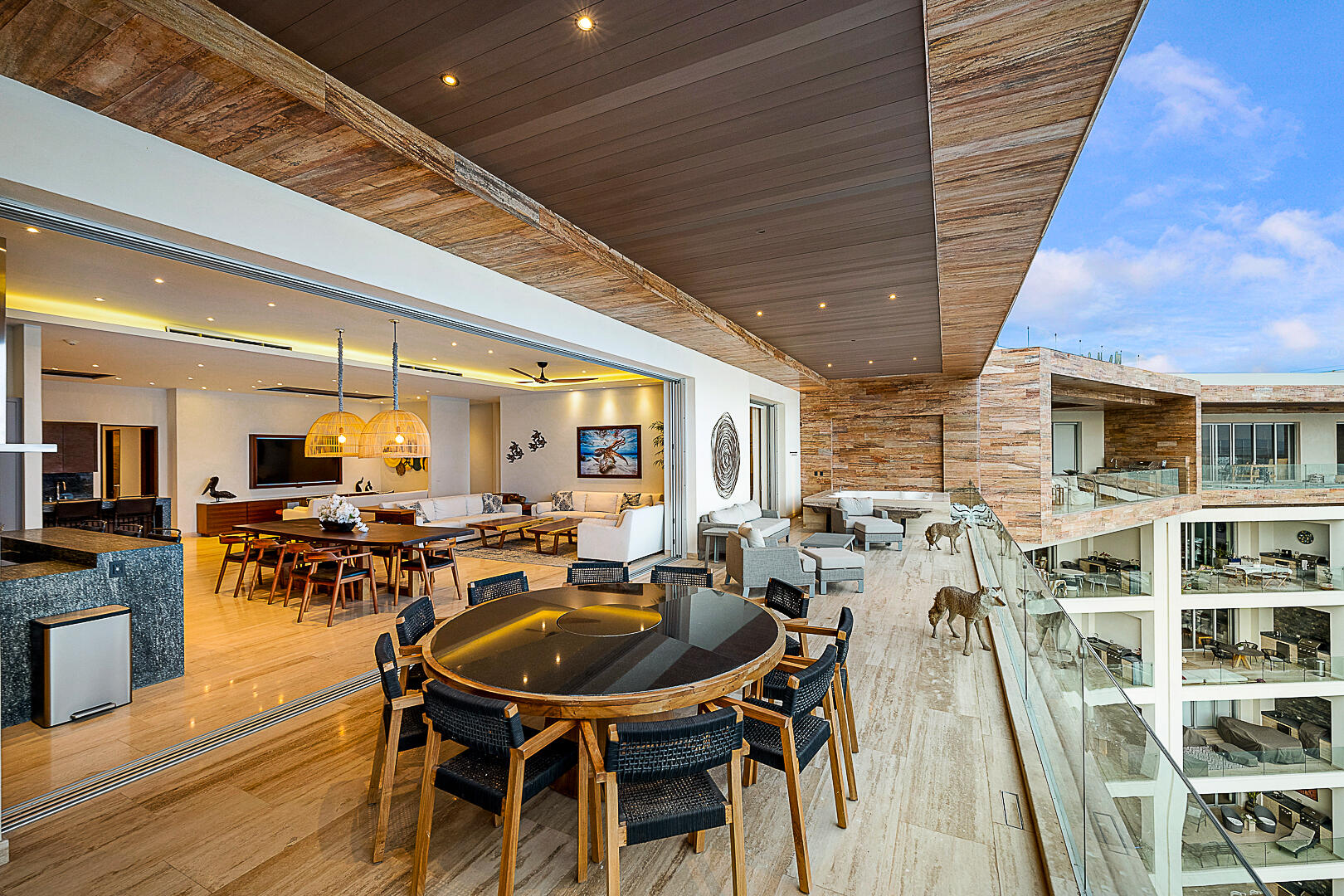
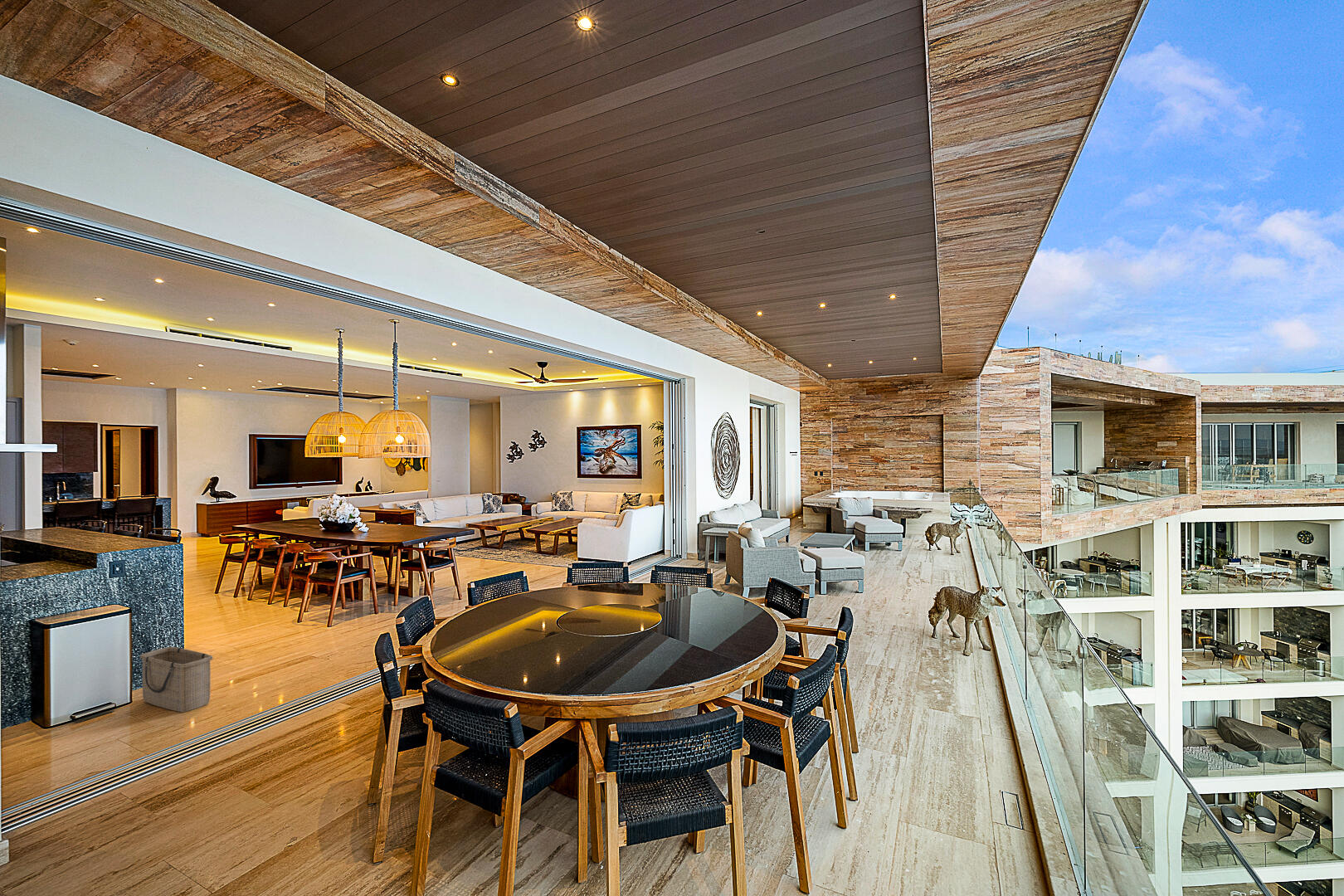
+ basket [139,646,214,713]
